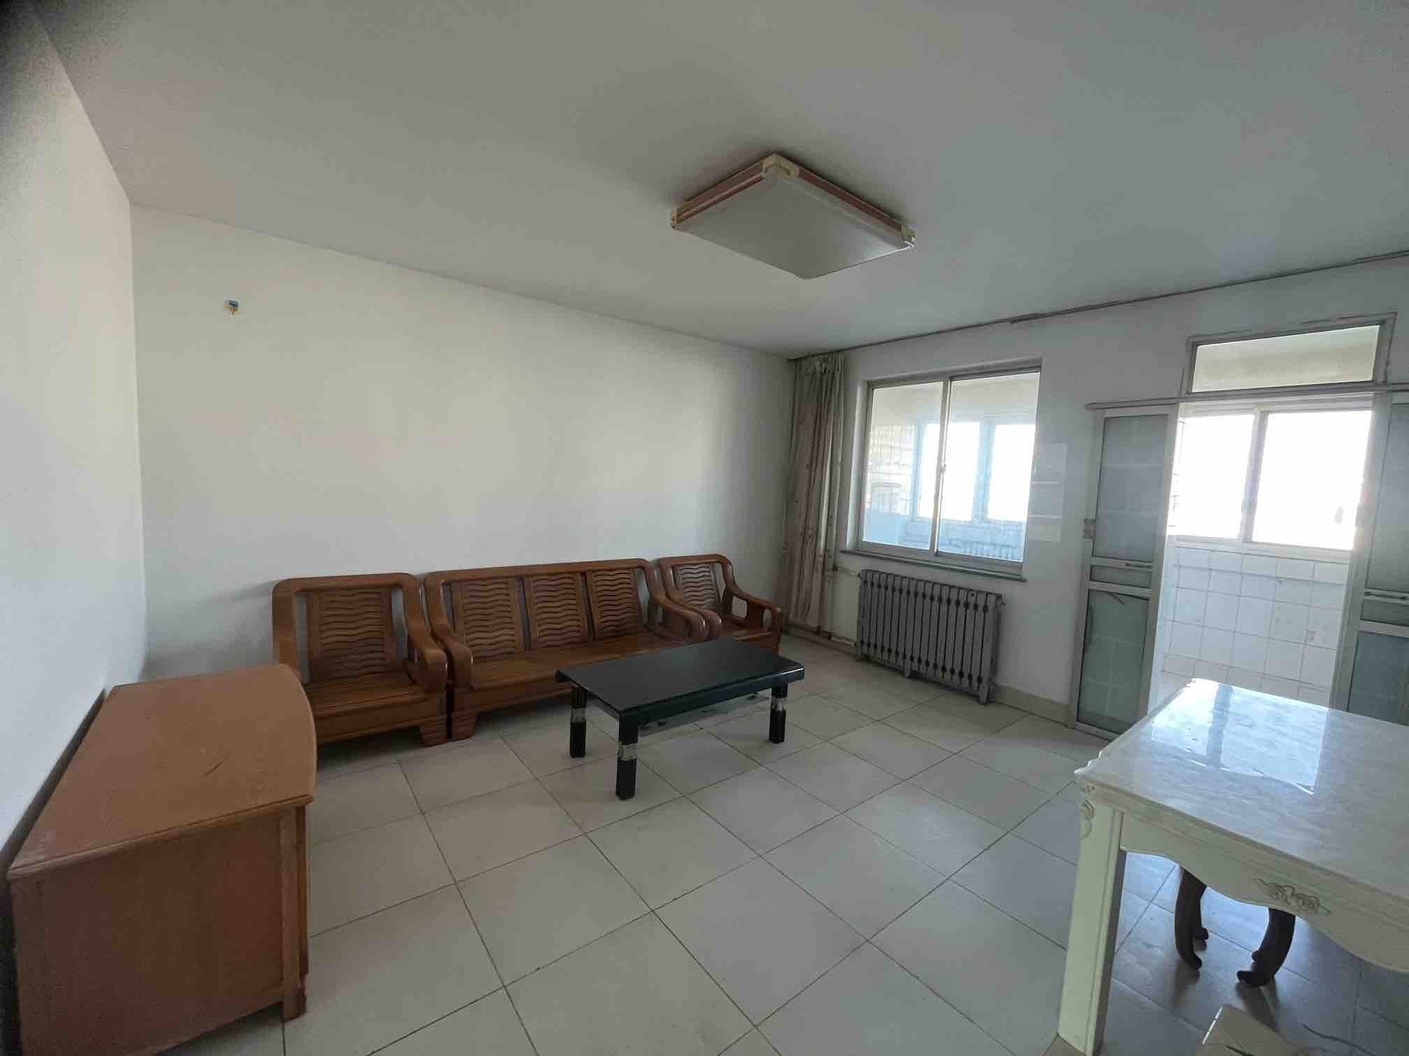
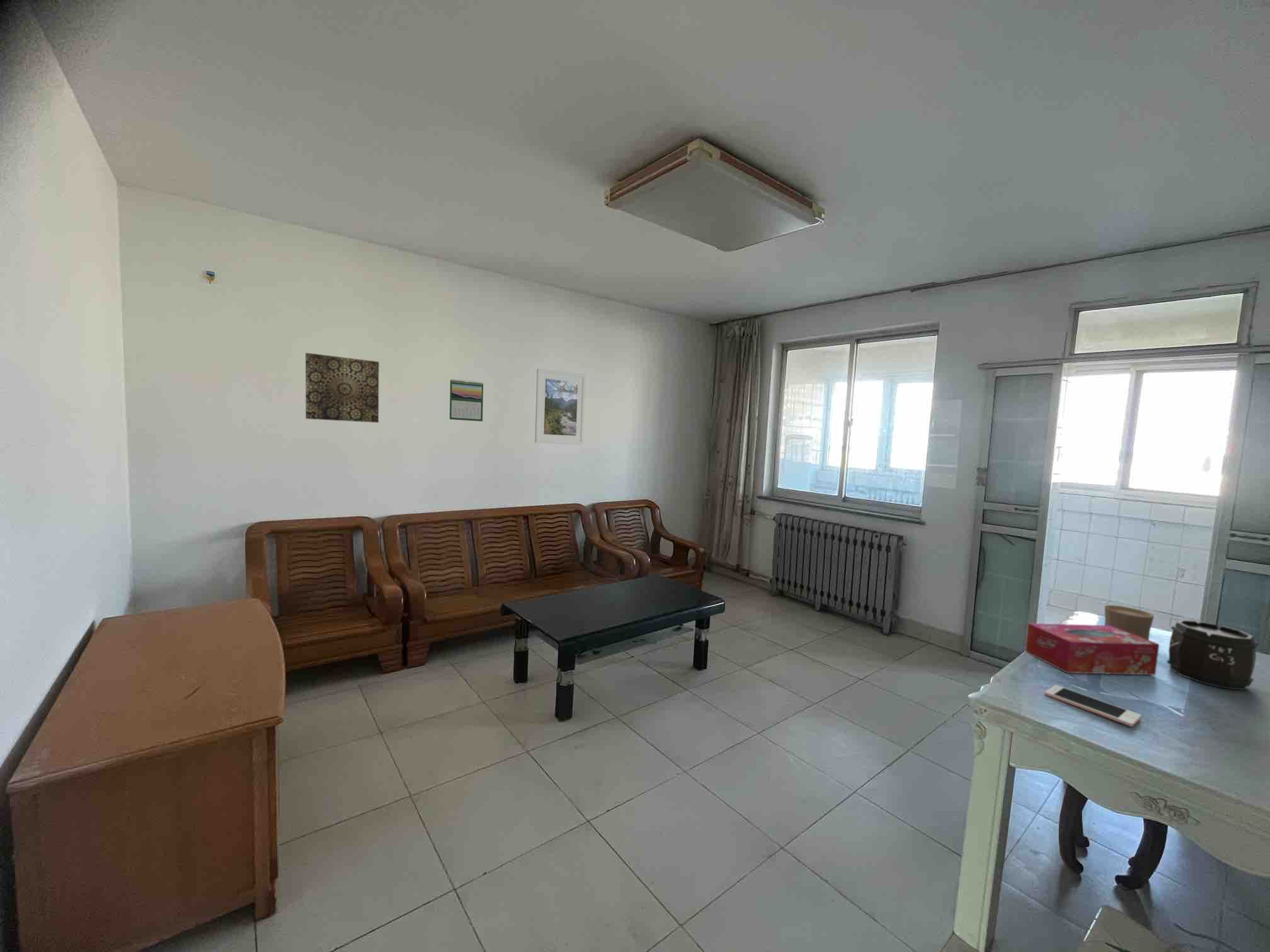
+ cell phone [1044,684,1142,727]
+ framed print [534,368,586,445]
+ tissue box [1025,623,1160,676]
+ wall art [305,352,380,423]
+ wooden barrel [1166,619,1259,691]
+ cup [1104,604,1155,640]
+ calendar [449,378,484,422]
